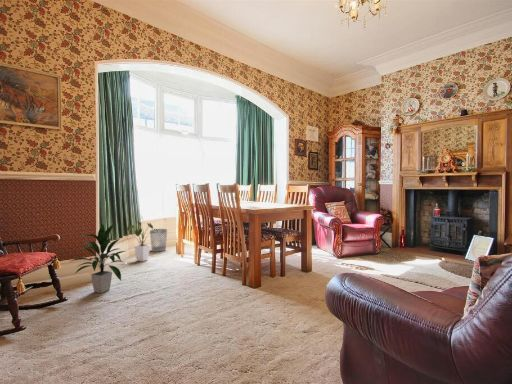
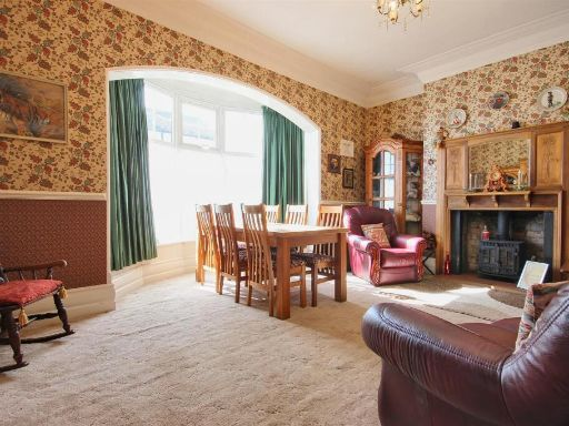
- wastebasket [149,228,168,253]
- house plant [126,220,159,262]
- indoor plant [68,222,127,294]
